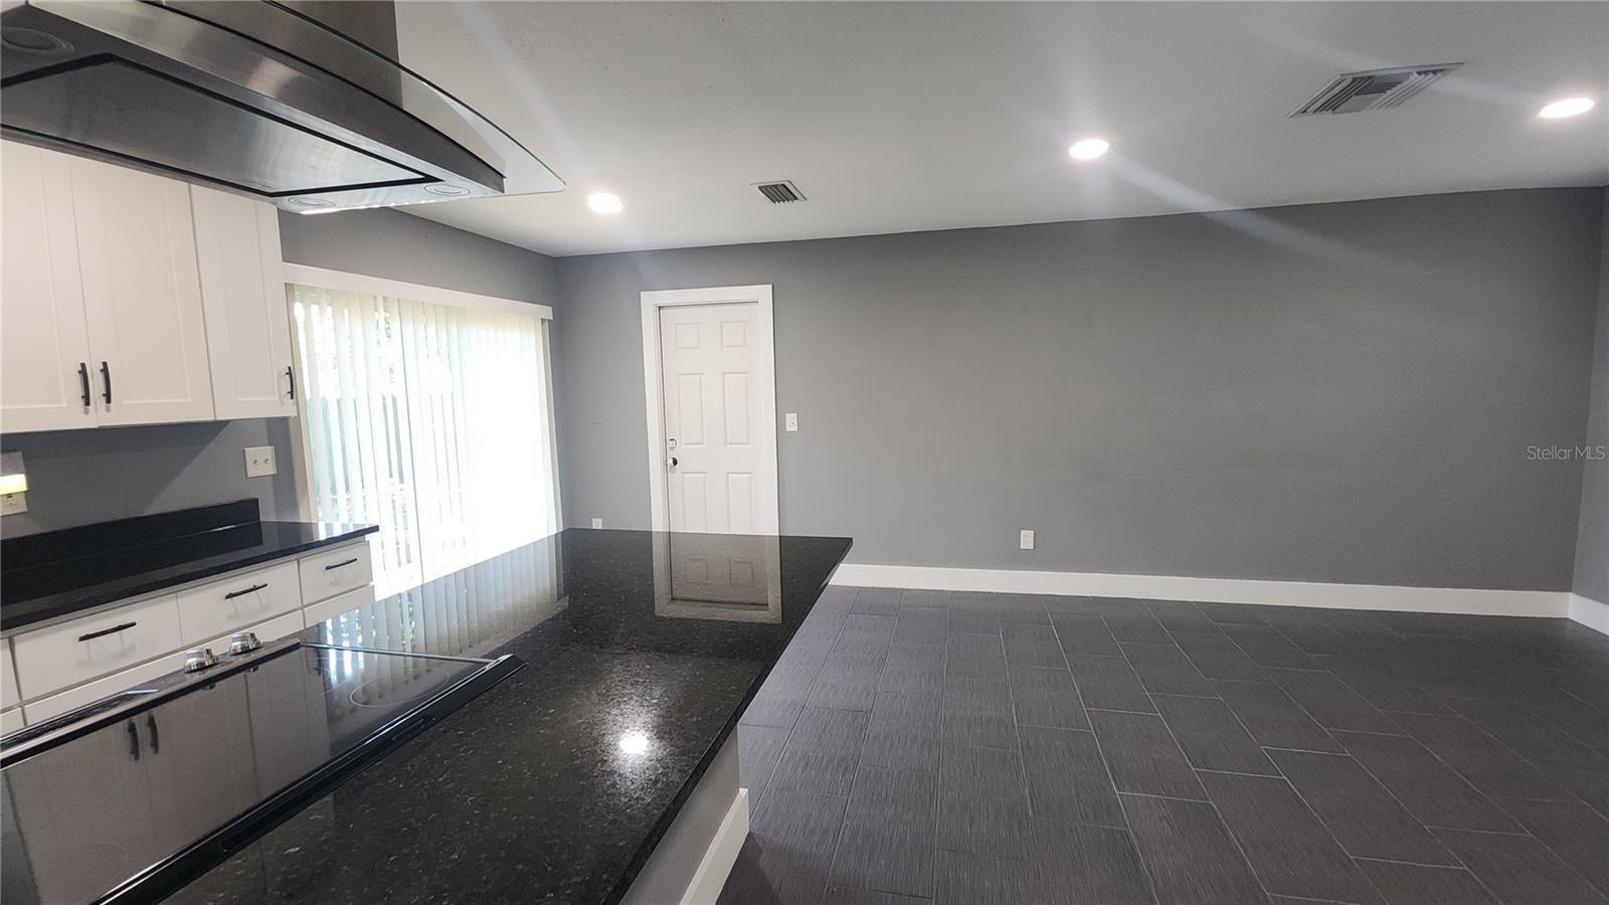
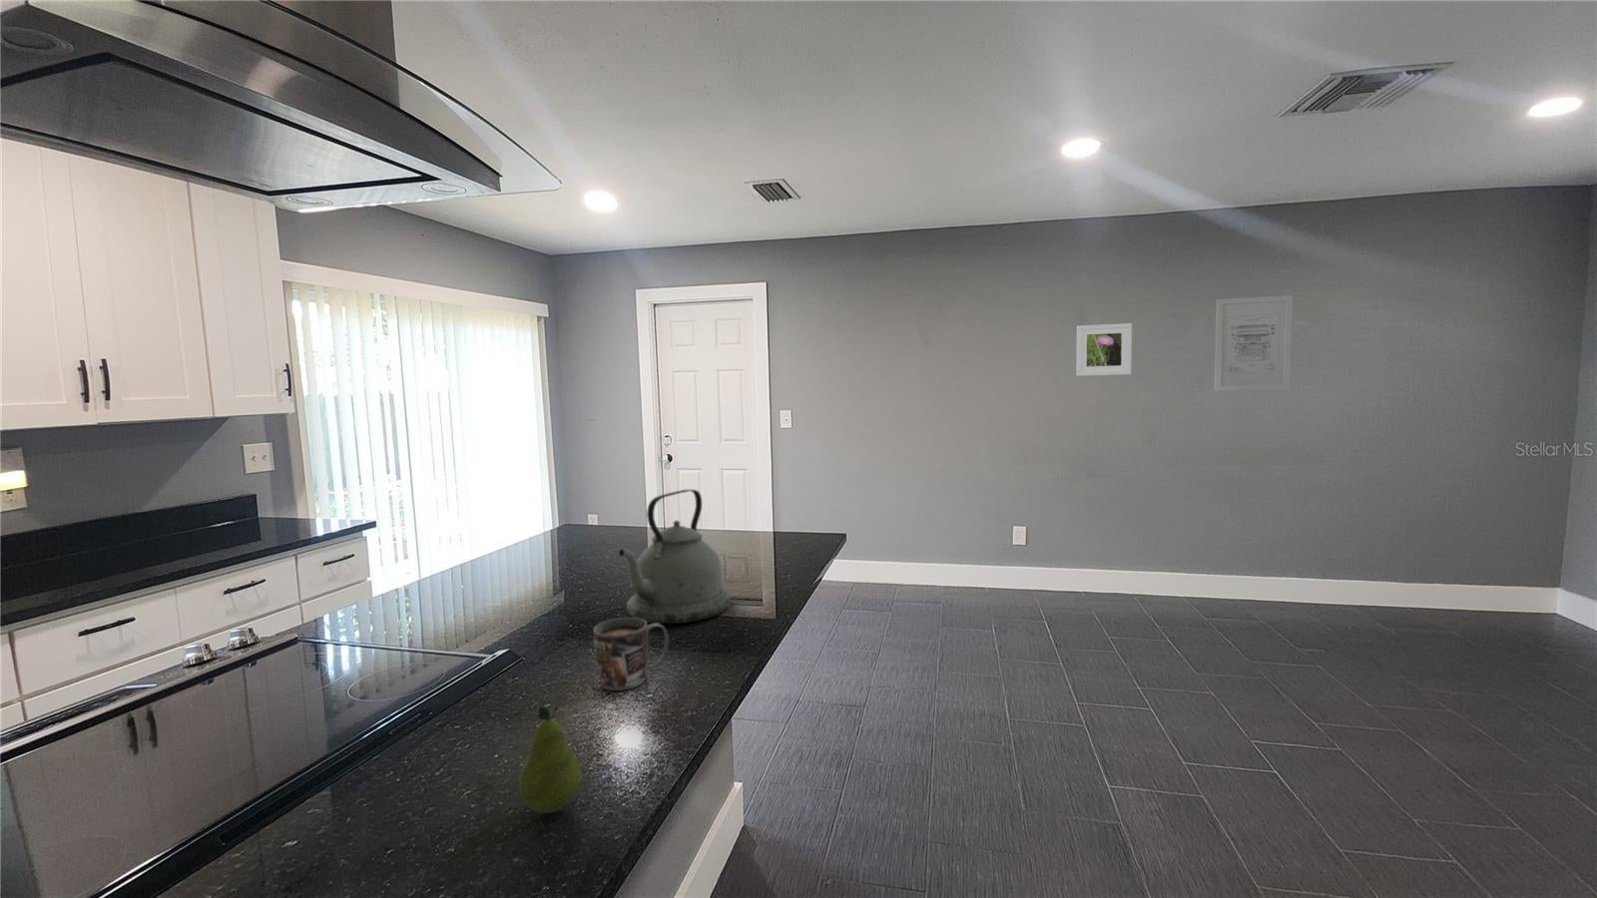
+ kettle [618,489,732,625]
+ wall art [1214,294,1293,393]
+ mug [593,616,670,692]
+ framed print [1075,322,1133,377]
+ fruit [518,705,582,815]
